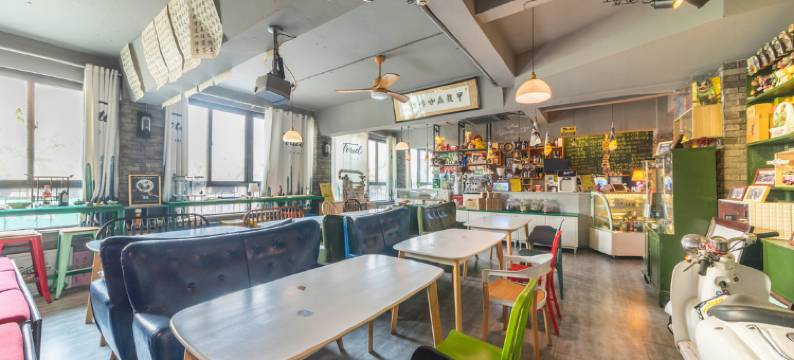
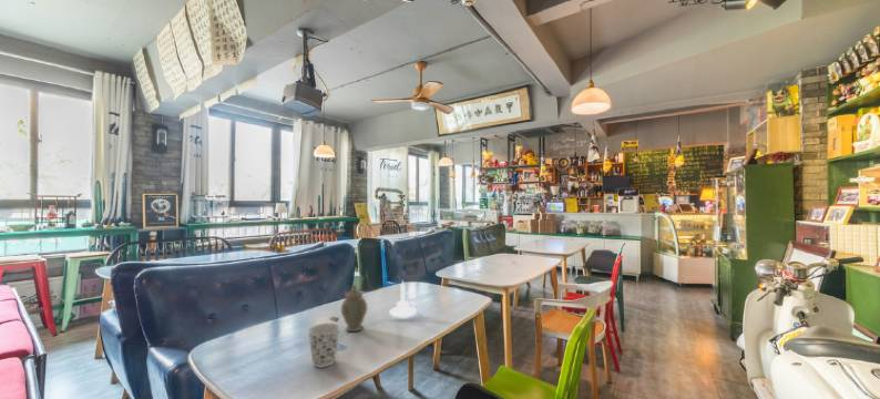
+ chinaware [340,283,368,332]
+ cup [307,323,341,368]
+ candle holder [388,278,418,319]
